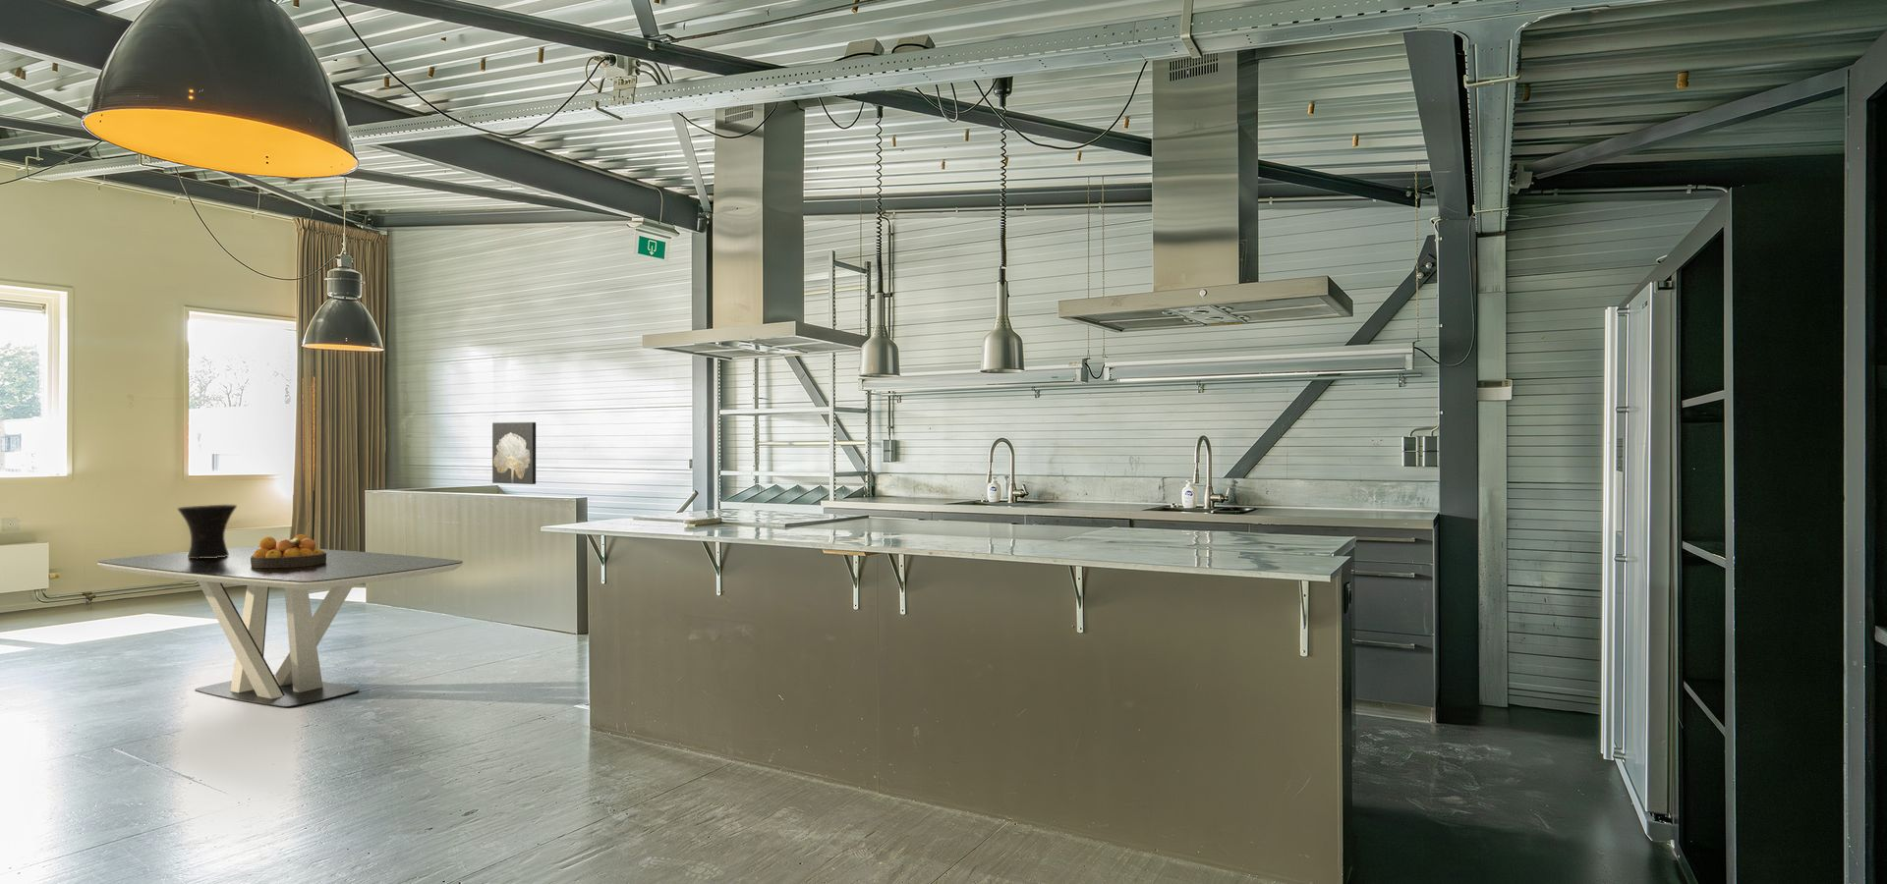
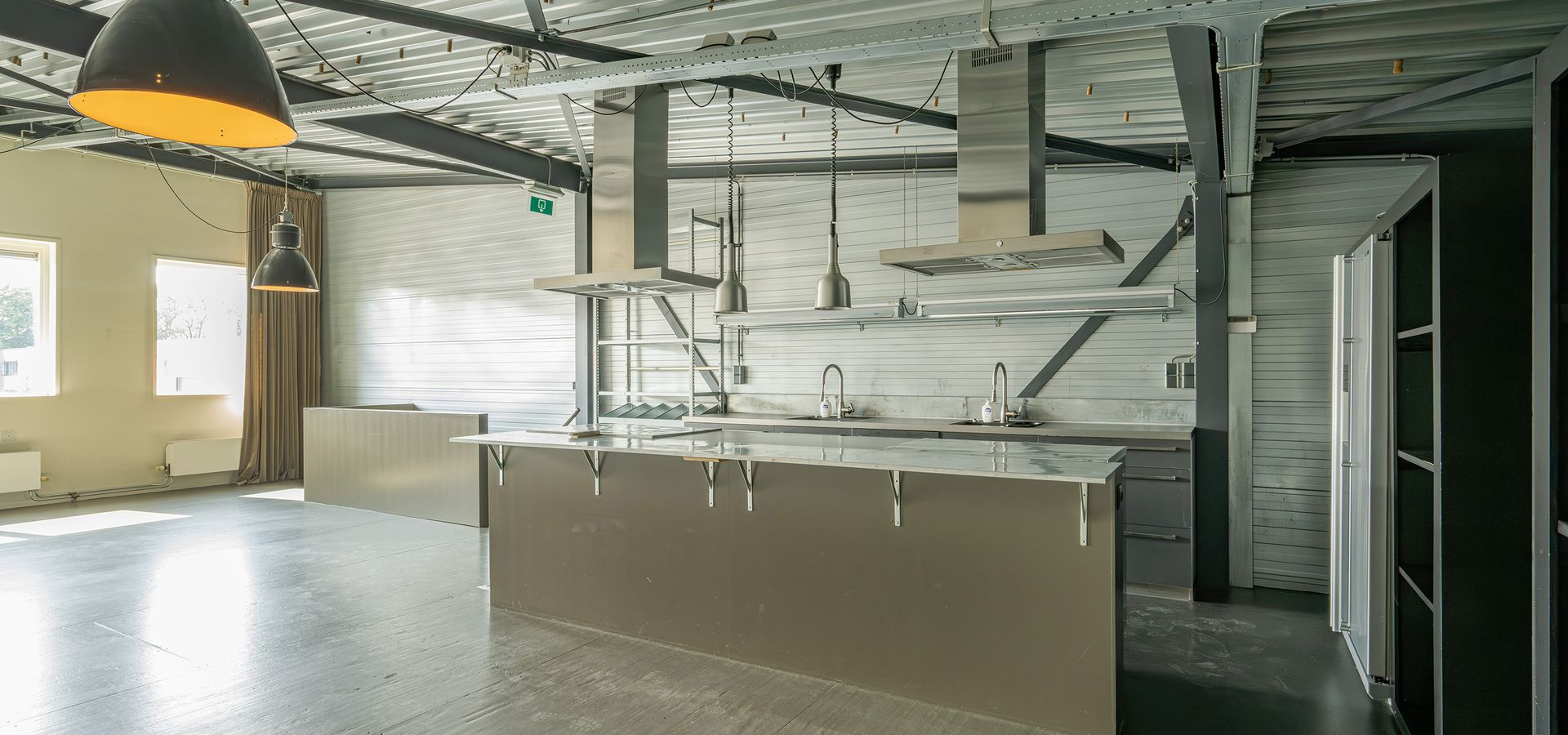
- vase [177,504,238,559]
- wall art [491,421,537,485]
- fruit bowl [250,533,326,568]
- dining table [96,545,463,708]
